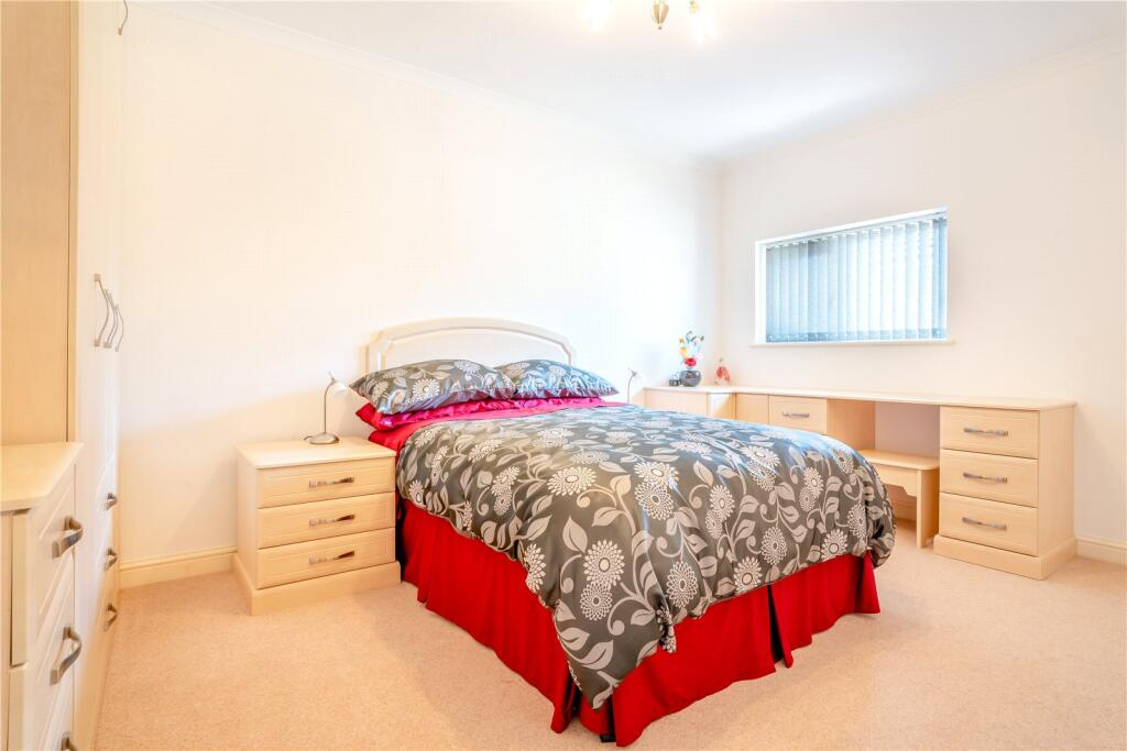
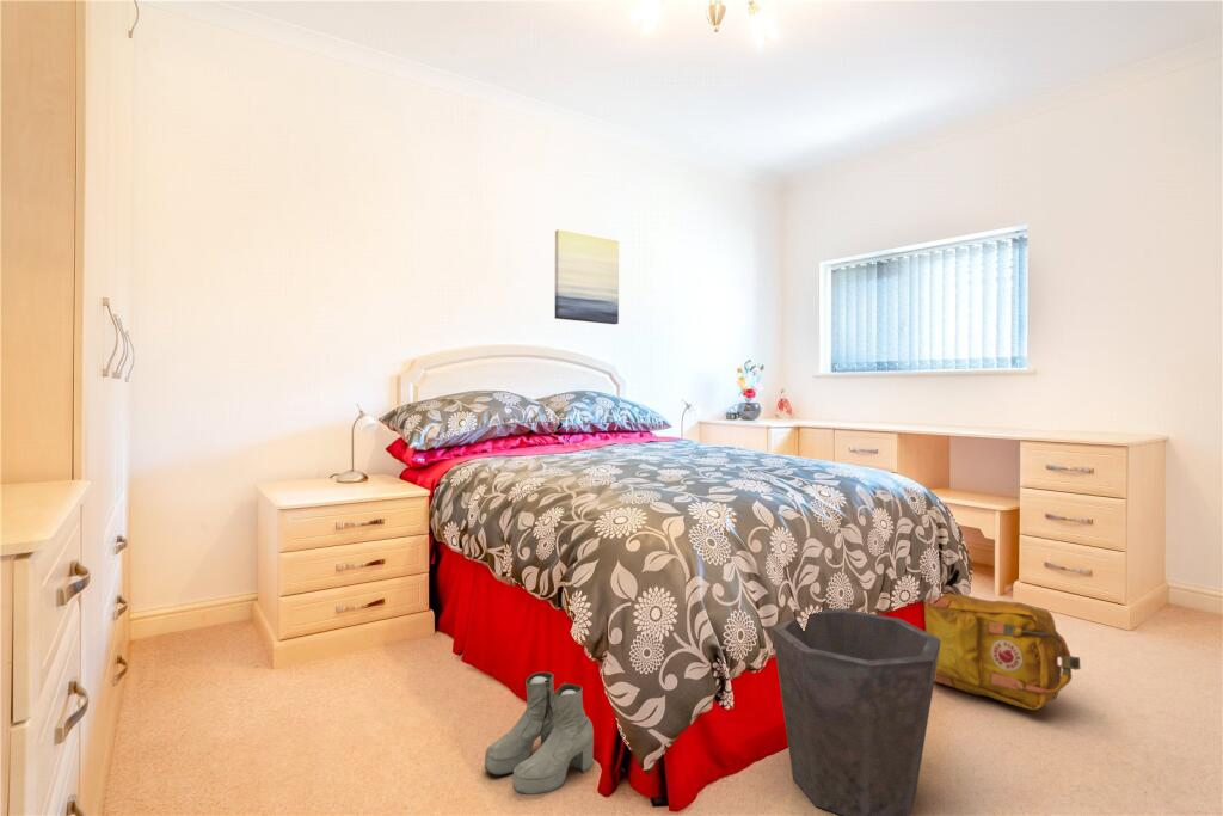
+ waste bin [772,608,941,816]
+ backpack [923,593,1081,711]
+ boots [484,671,595,796]
+ wall art [554,228,620,325]
